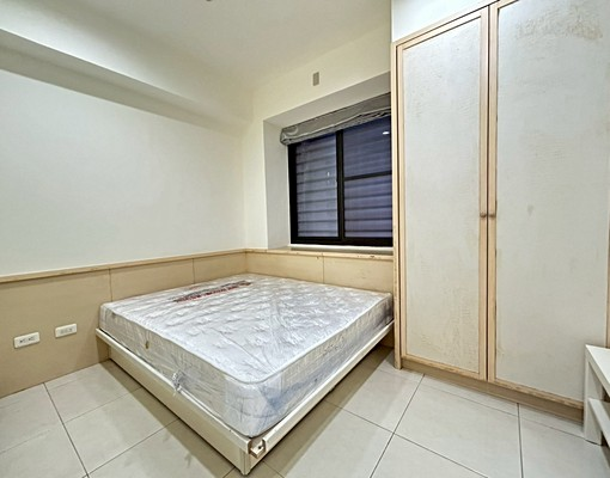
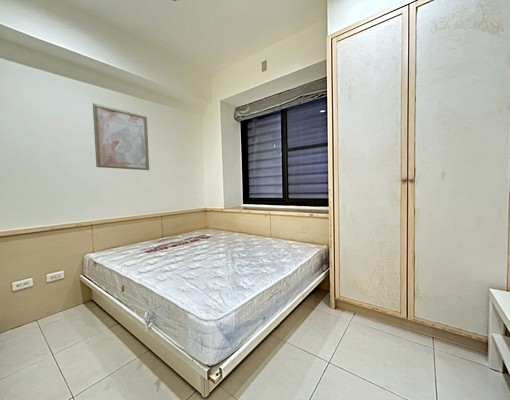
+ wall art [92,102,150,171]
